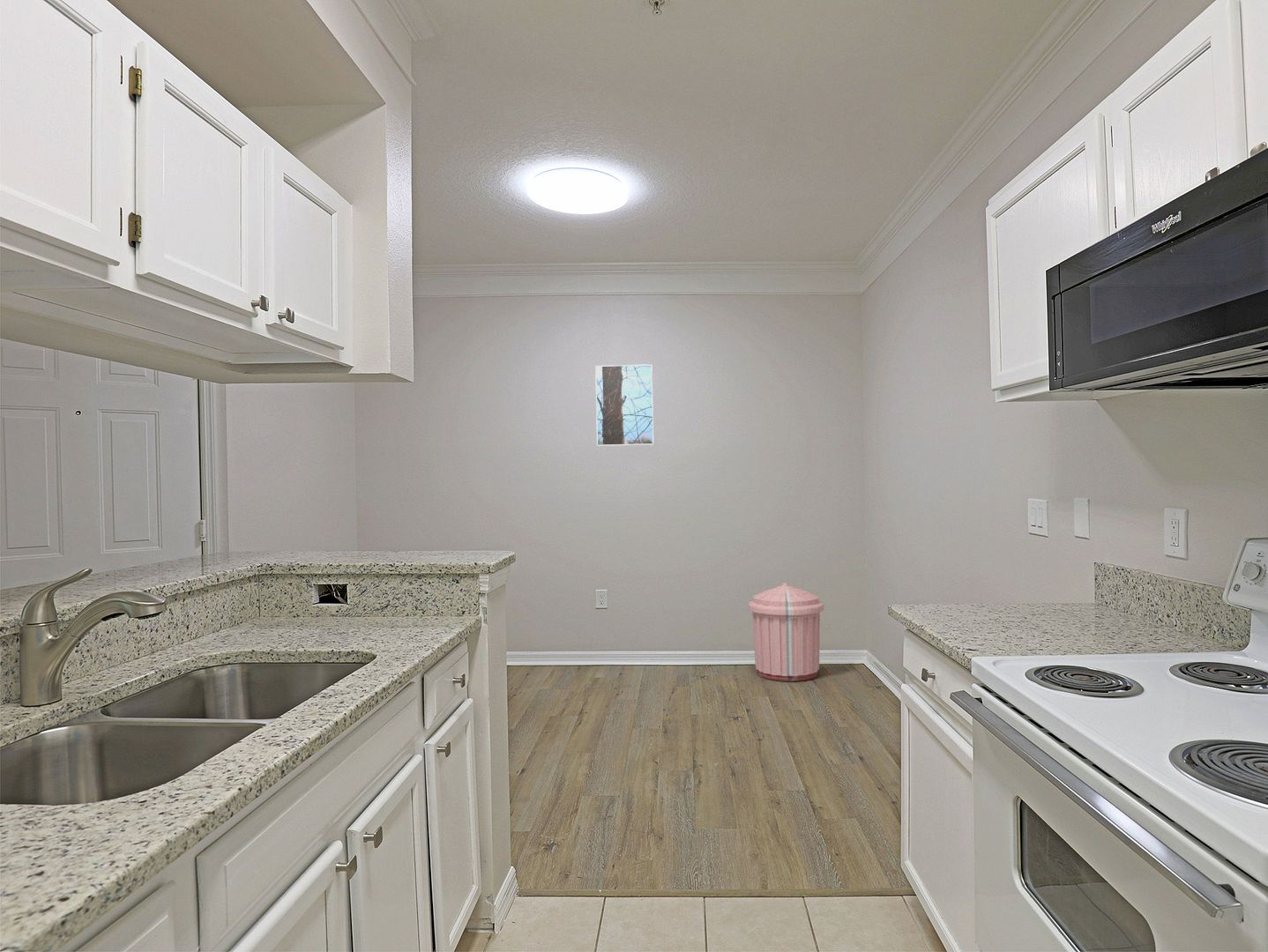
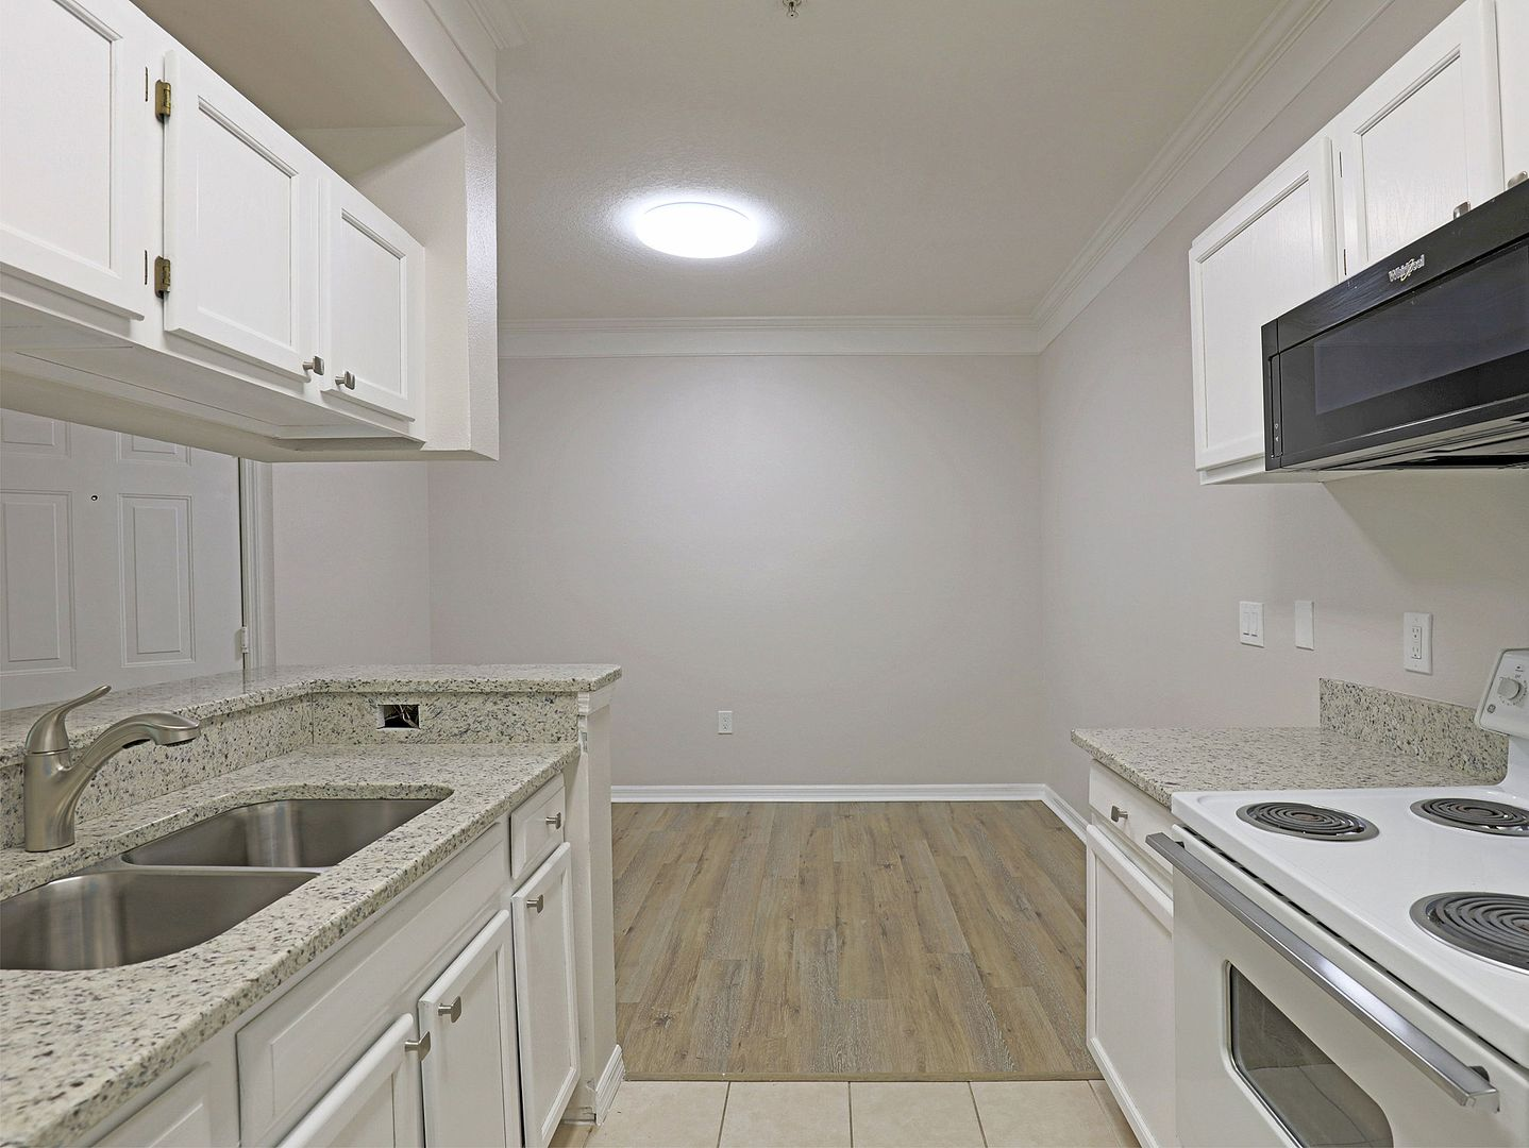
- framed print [594,363,654,447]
- trash can [748,582,824,682]
